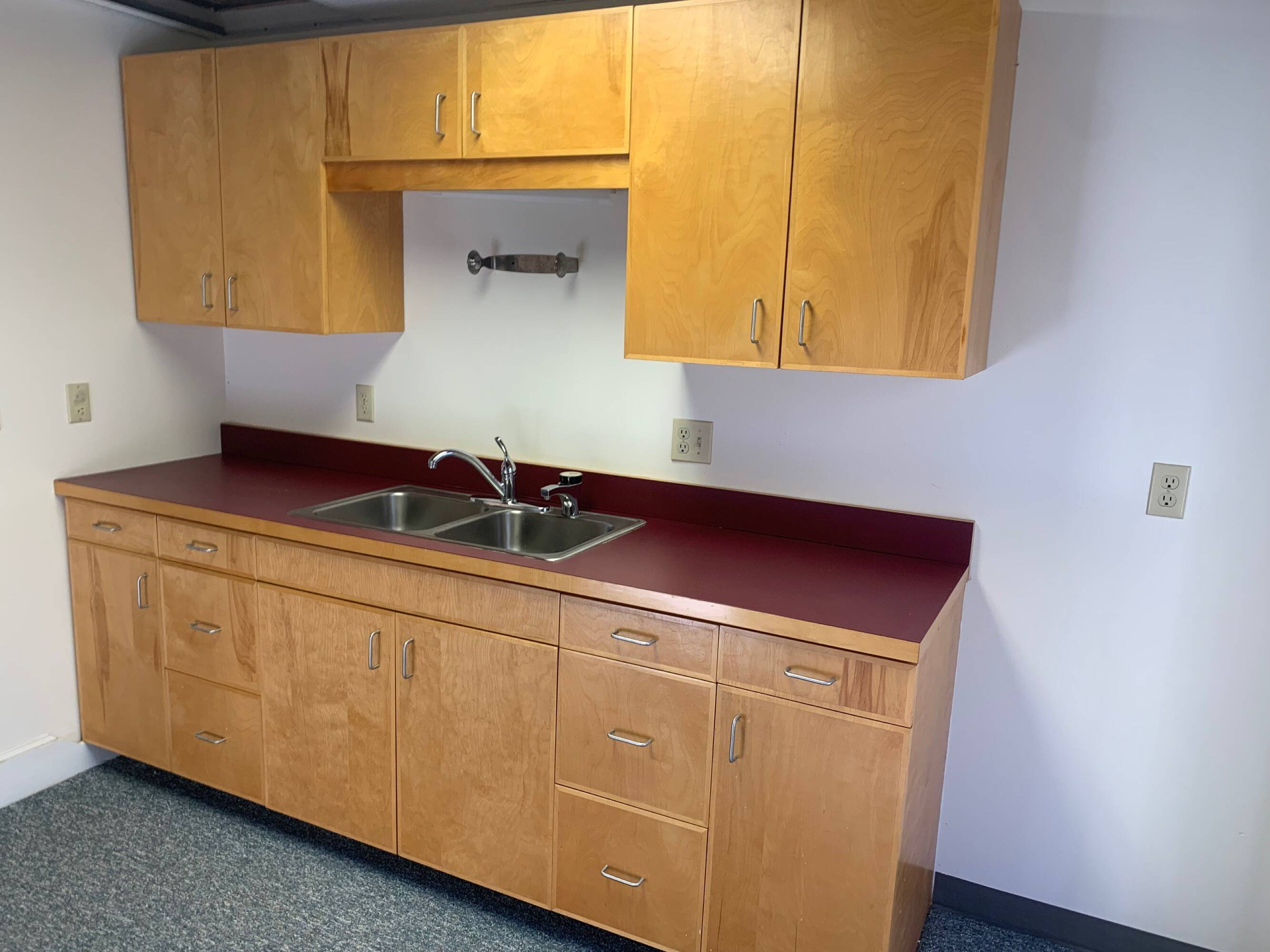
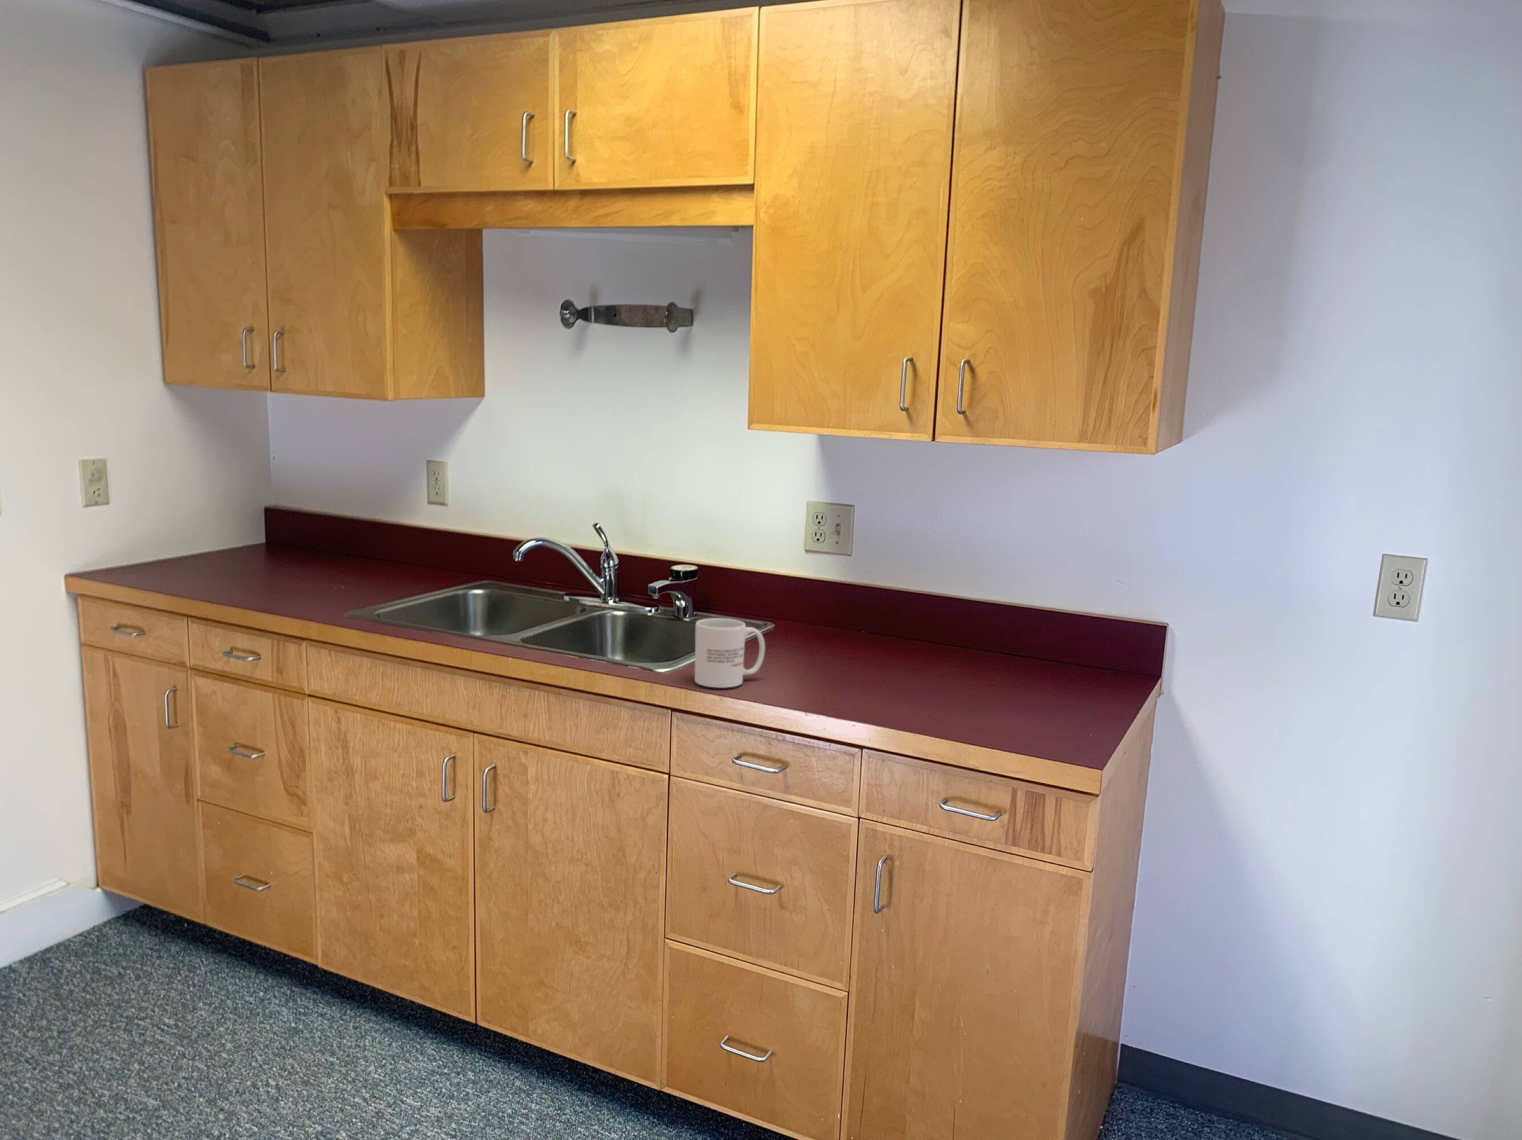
+ mug [694,618,766,689]
